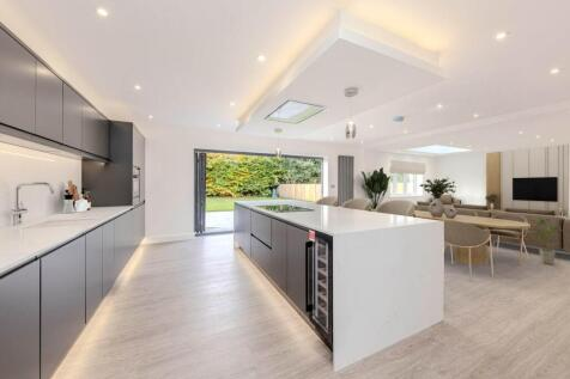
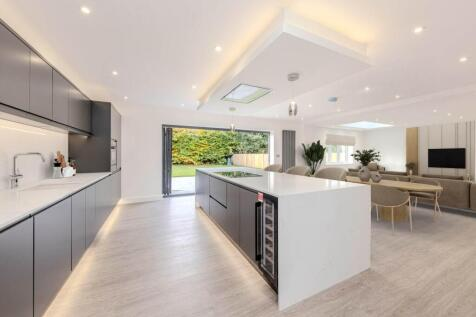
- house plant [527,218,562,265]
